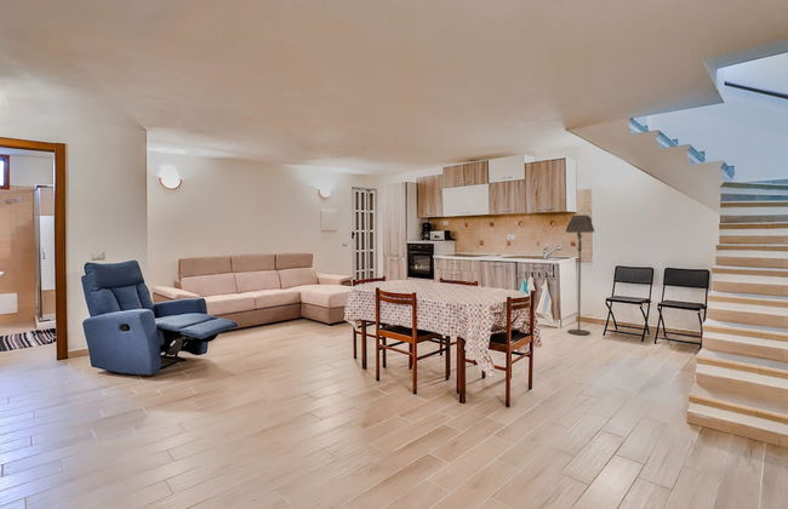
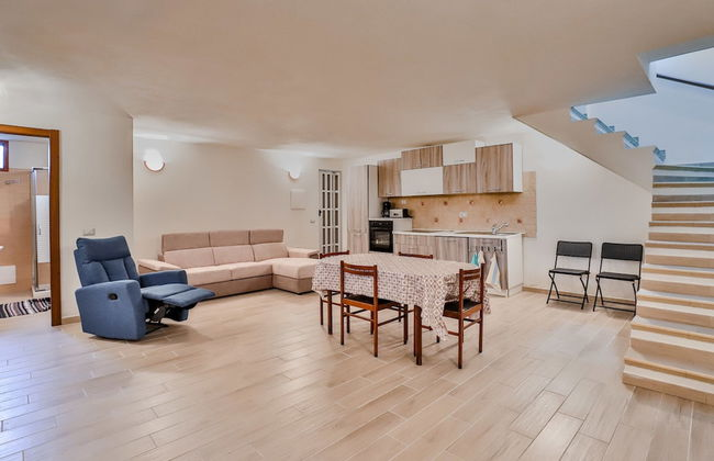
- floor lamp [565,215,595,336]
